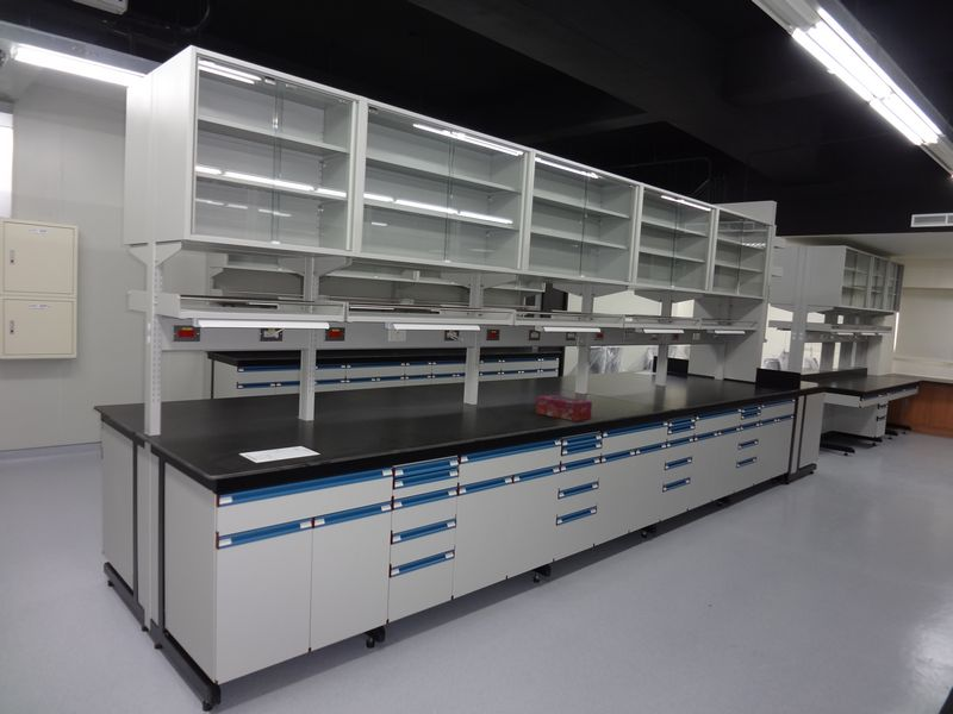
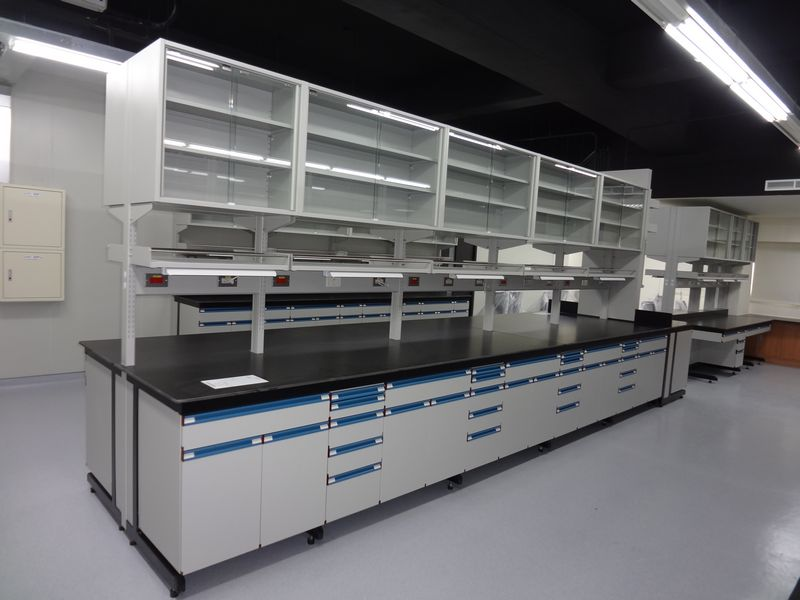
- tissue box [535,394,593,422]
